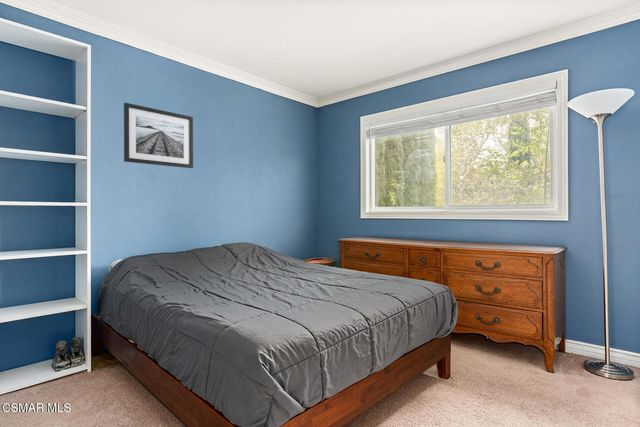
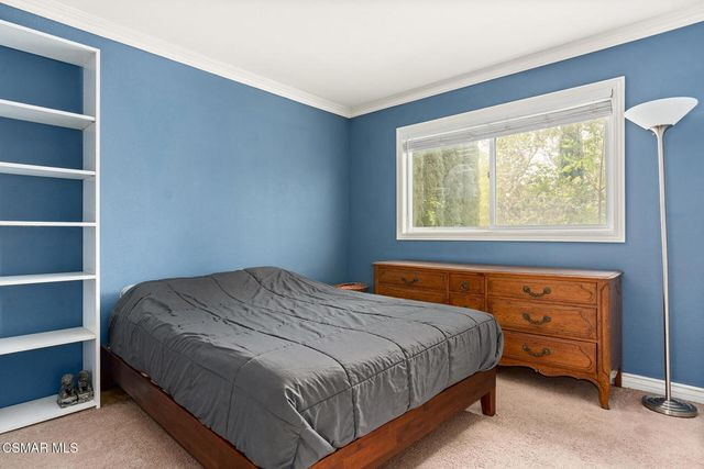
- wall art [123,102,194,169]
